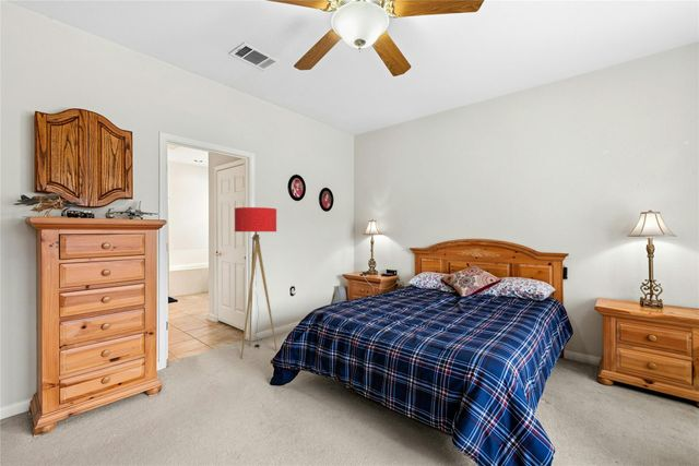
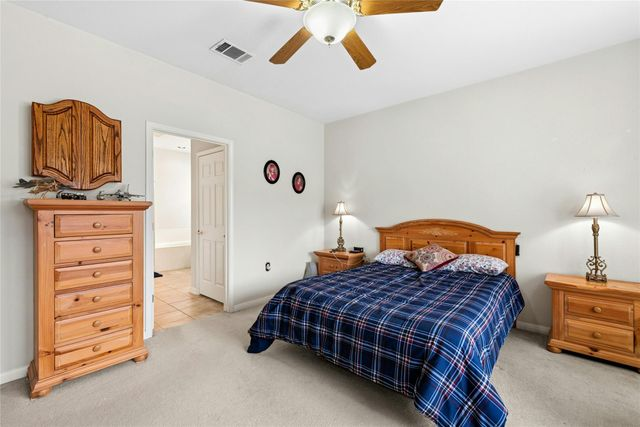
- floor lamp [234,206,279,359]
